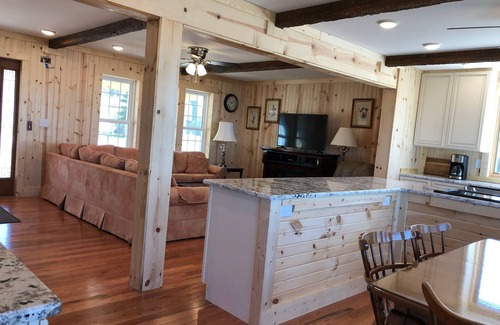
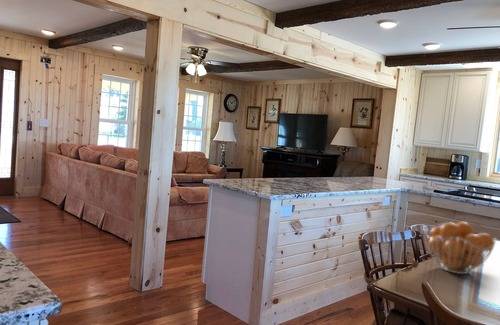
+ fruit basket [422,221,498,275]
